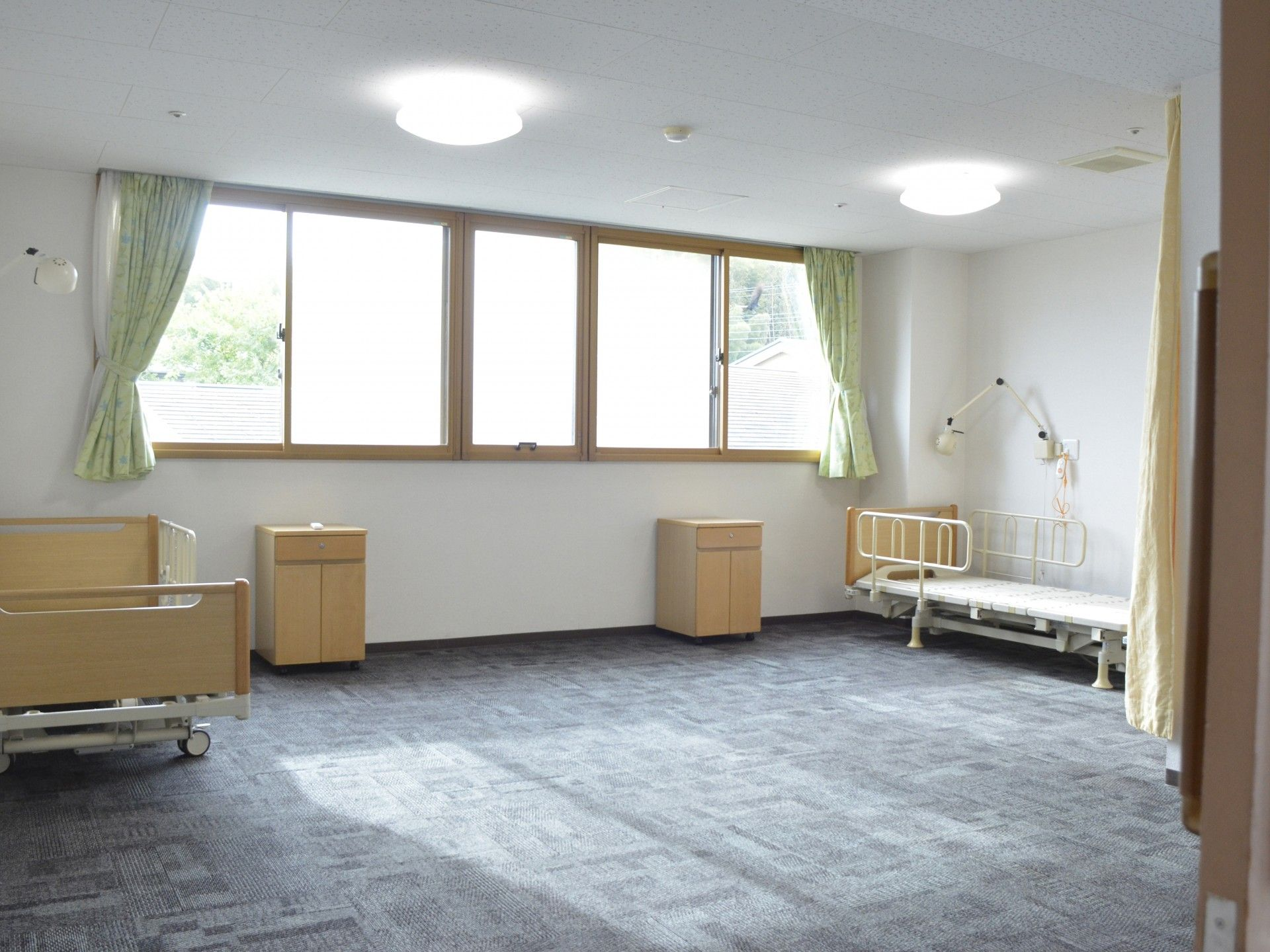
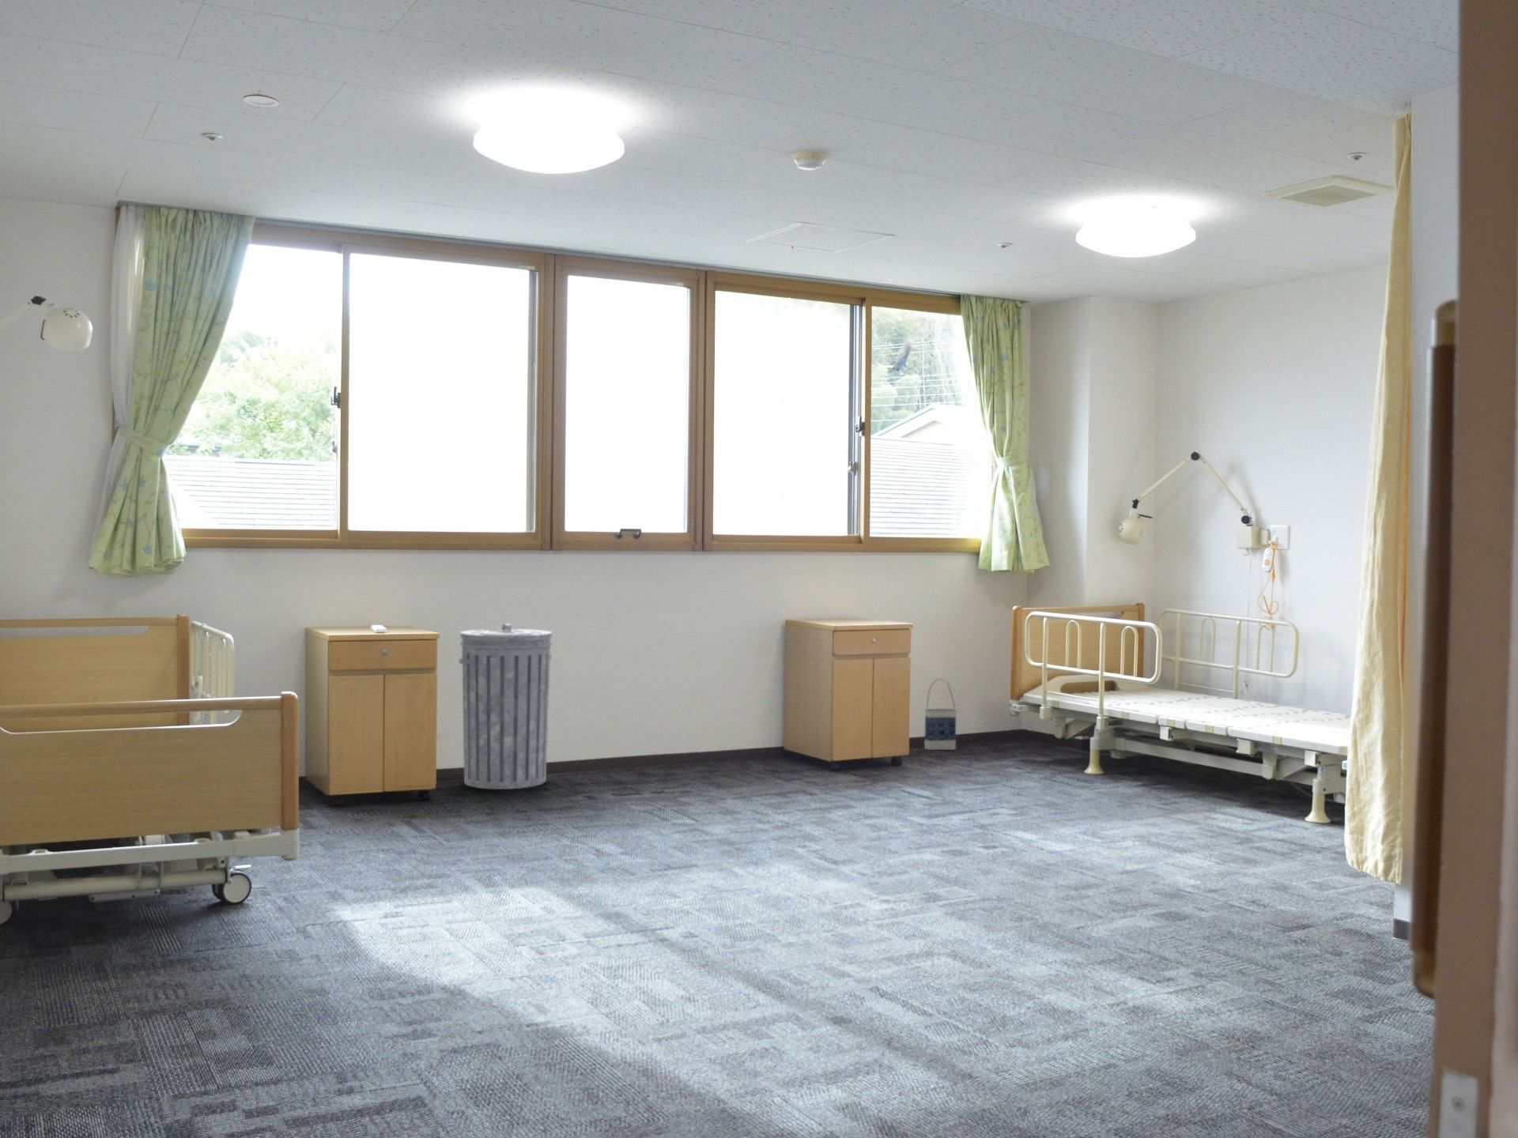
+ recessed light [243,90,280,109]
+ trash can [459,623,552,790]
+ bag [924,678,956,751]
